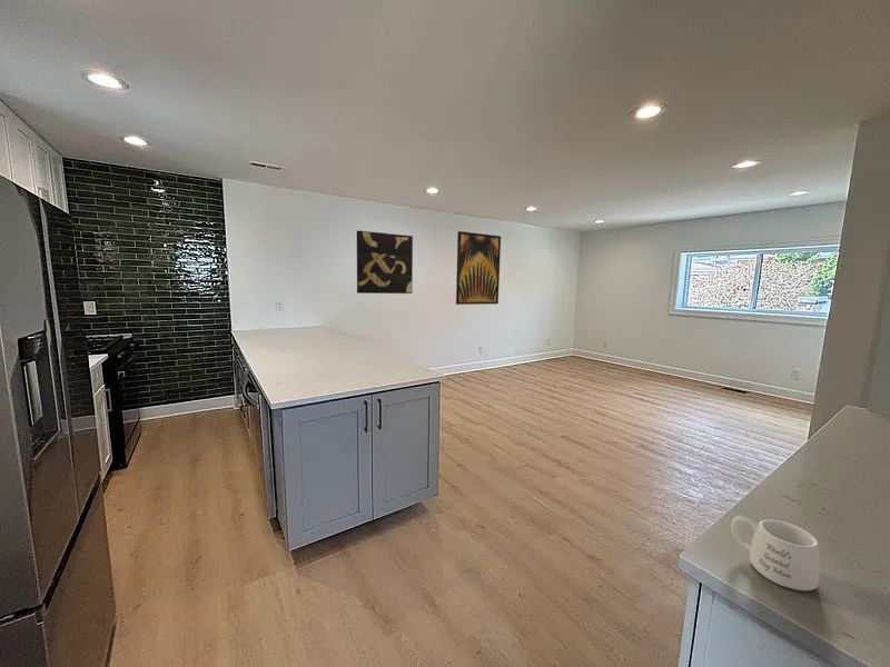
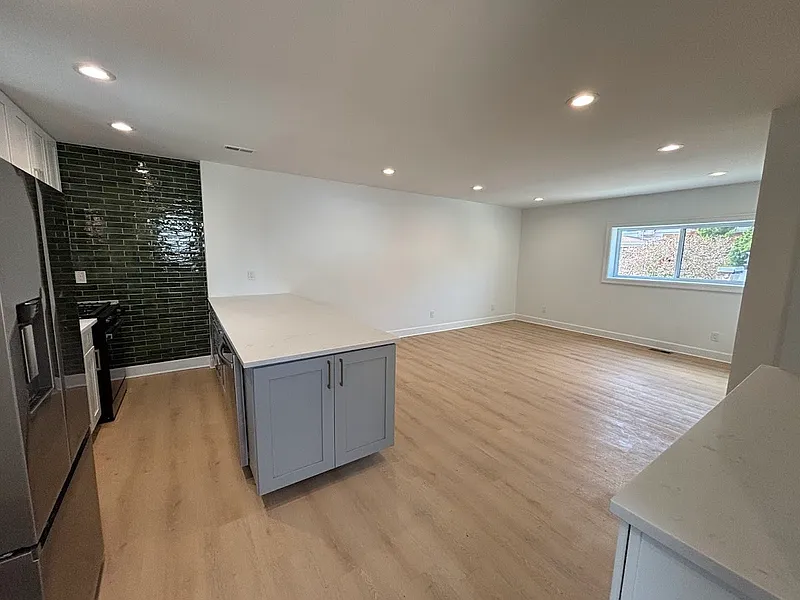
- wall art [356,229,414,295]
- wall art [455,230,502,306]
- mug [730,515,821,593]
